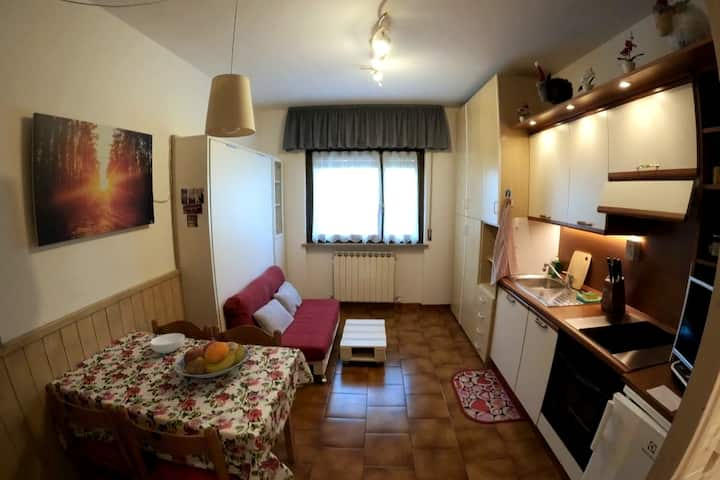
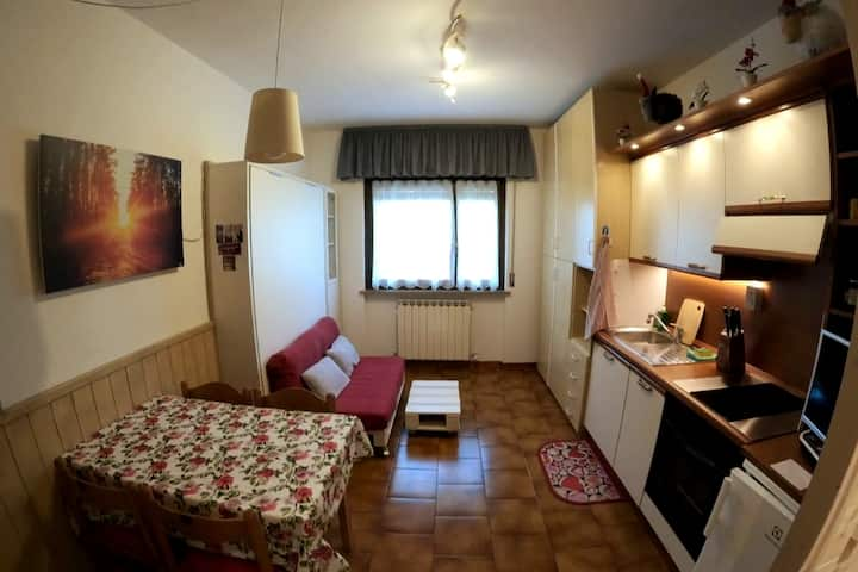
- fruit bowl [173,337,250,379]
- cereal bowl [149,332,186,354]
